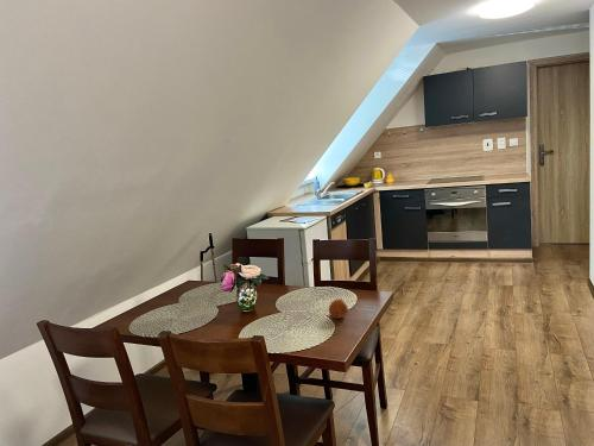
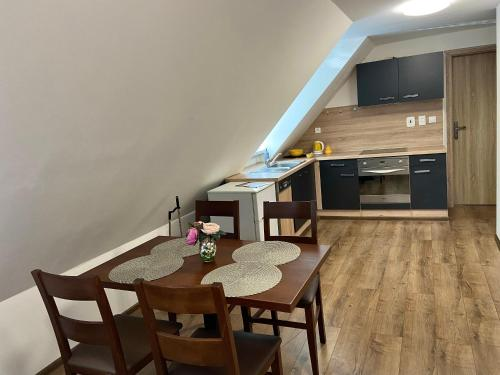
- fruit [328,299,349,320]
